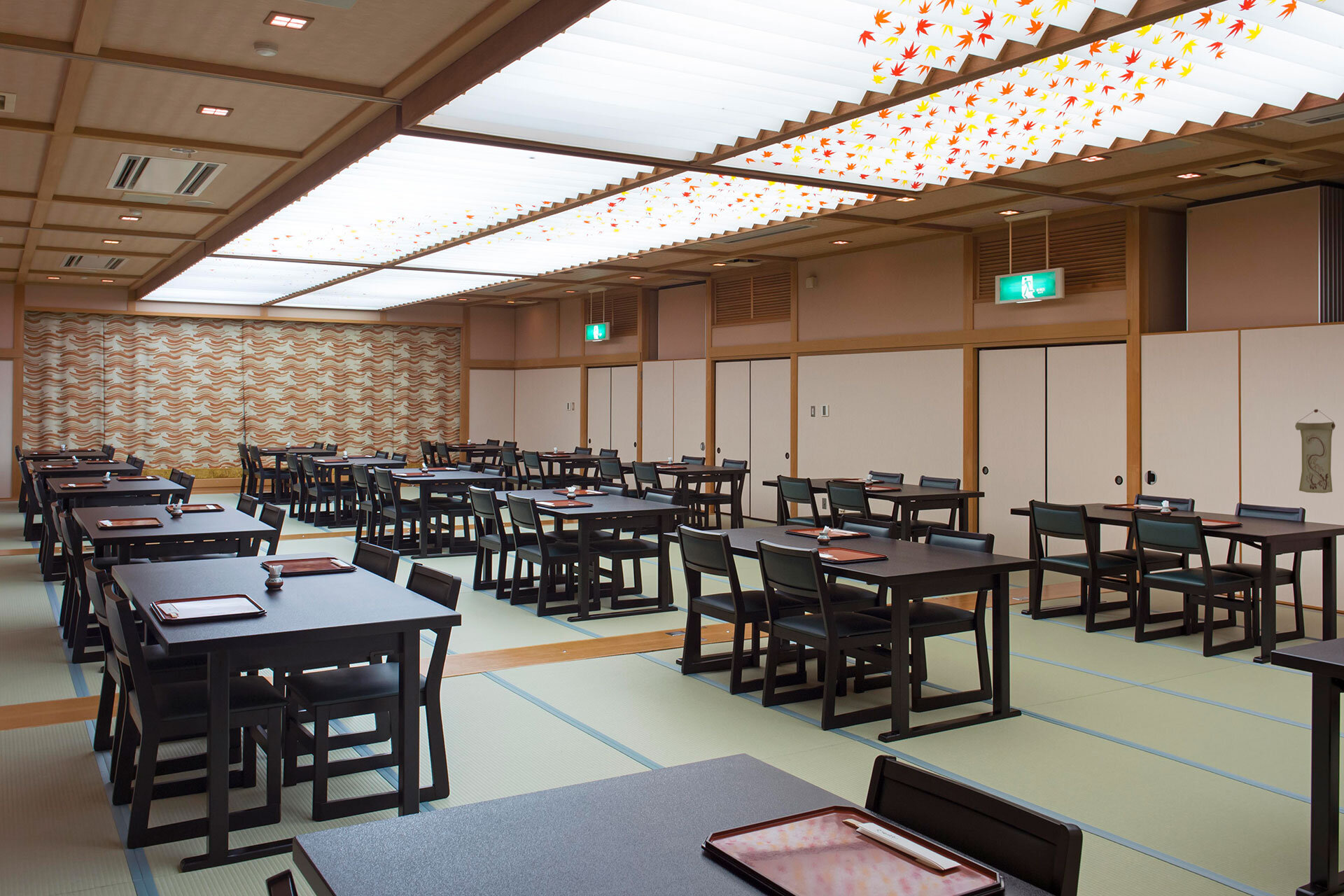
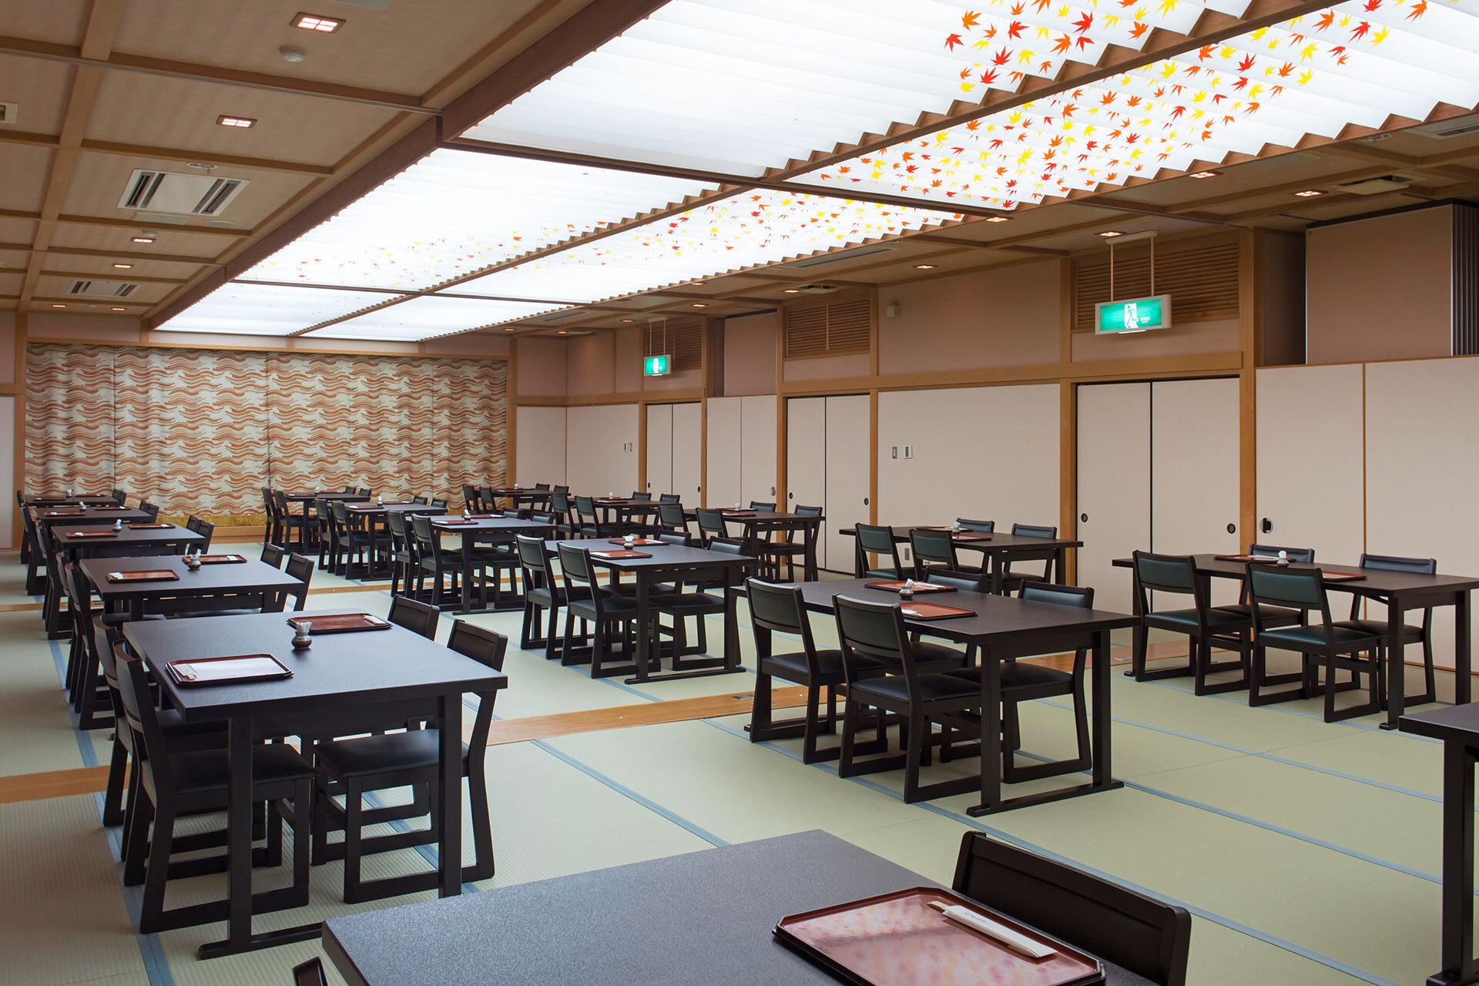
- wall scroll [1294,409,1336,493]
